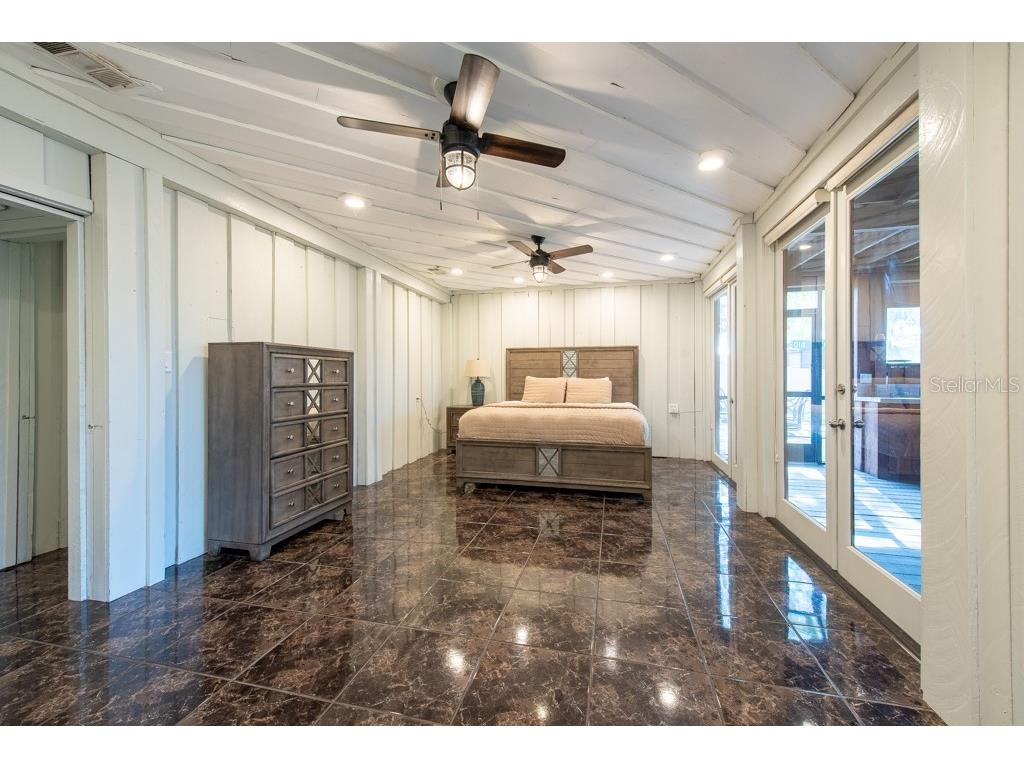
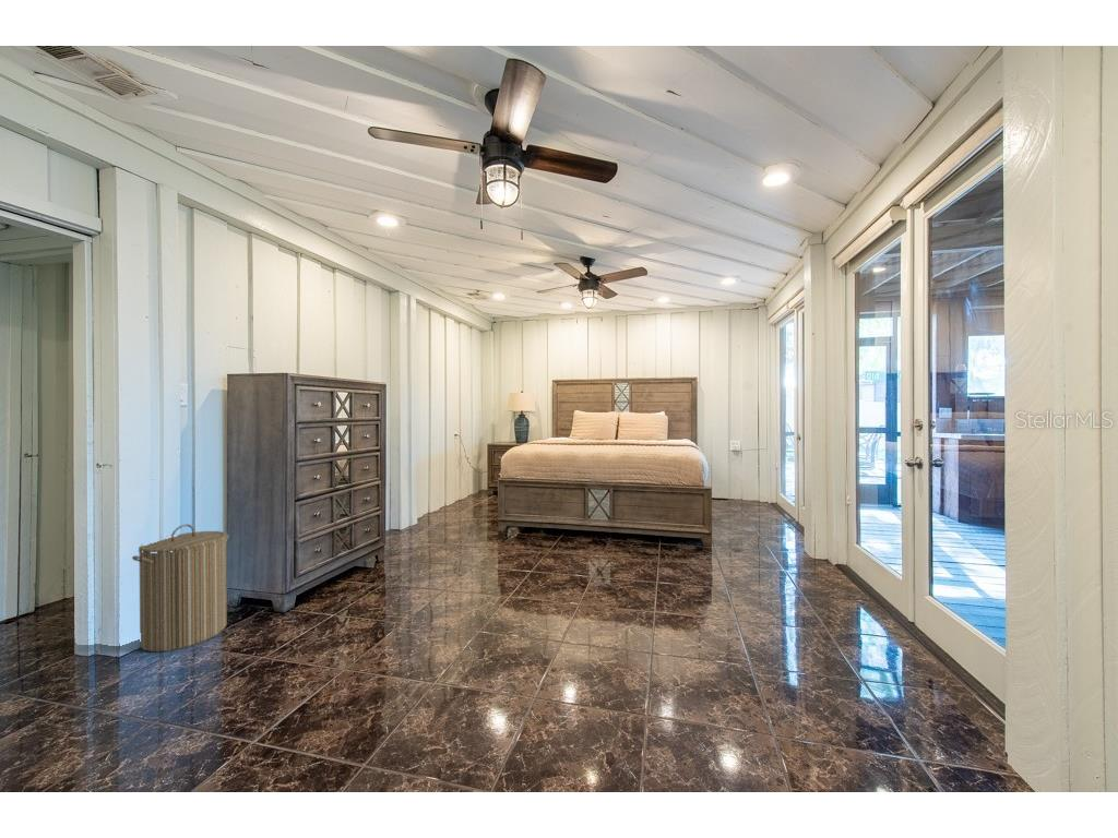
+ laundry hamper [131,524,229,653]
